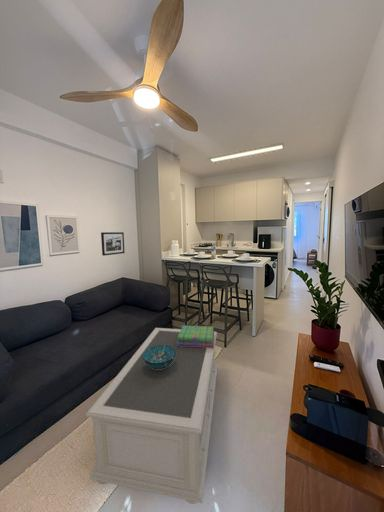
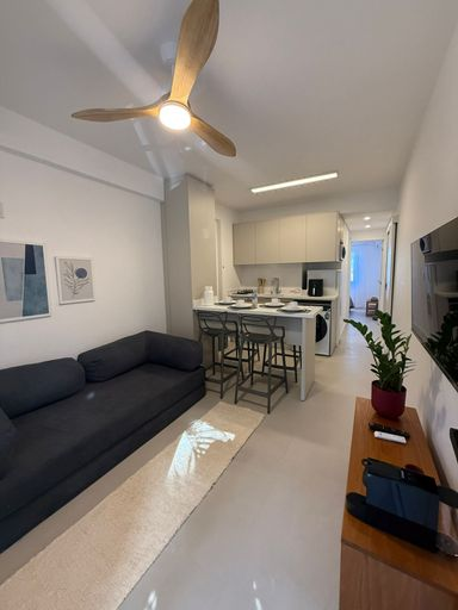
- decorative bowl [142,345,176,369]
- coffee table [84,327,218,505]
- picture frame [100,231,126,257]
- stack of books [177,325,215,348]
